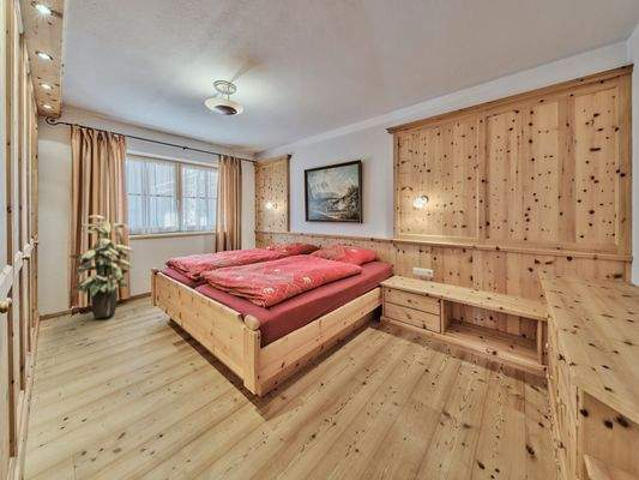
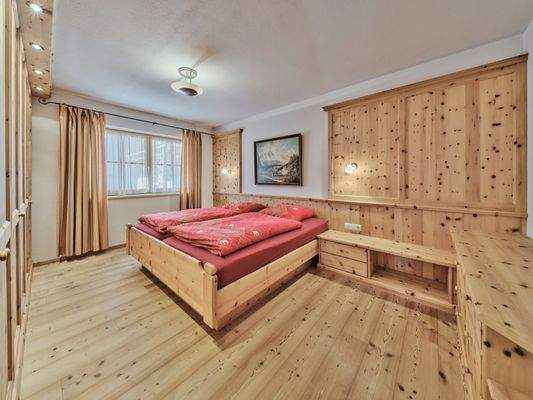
- indoor plant [67,214,134,319]
